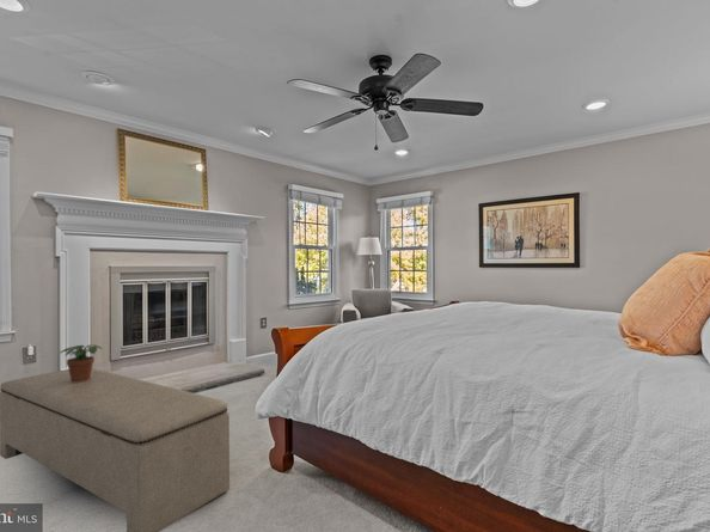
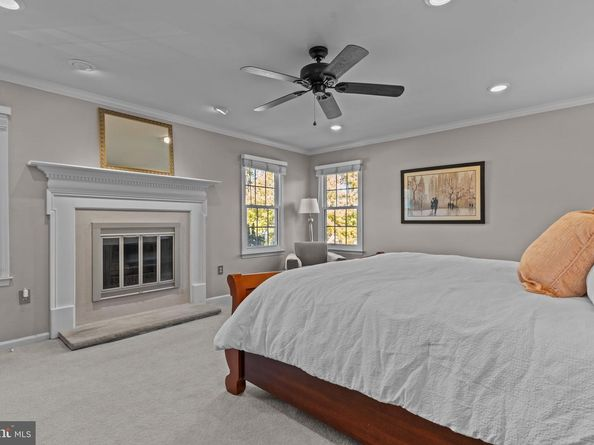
- potted plant [59,343,103,383]
- bench [0,367,231,532]
